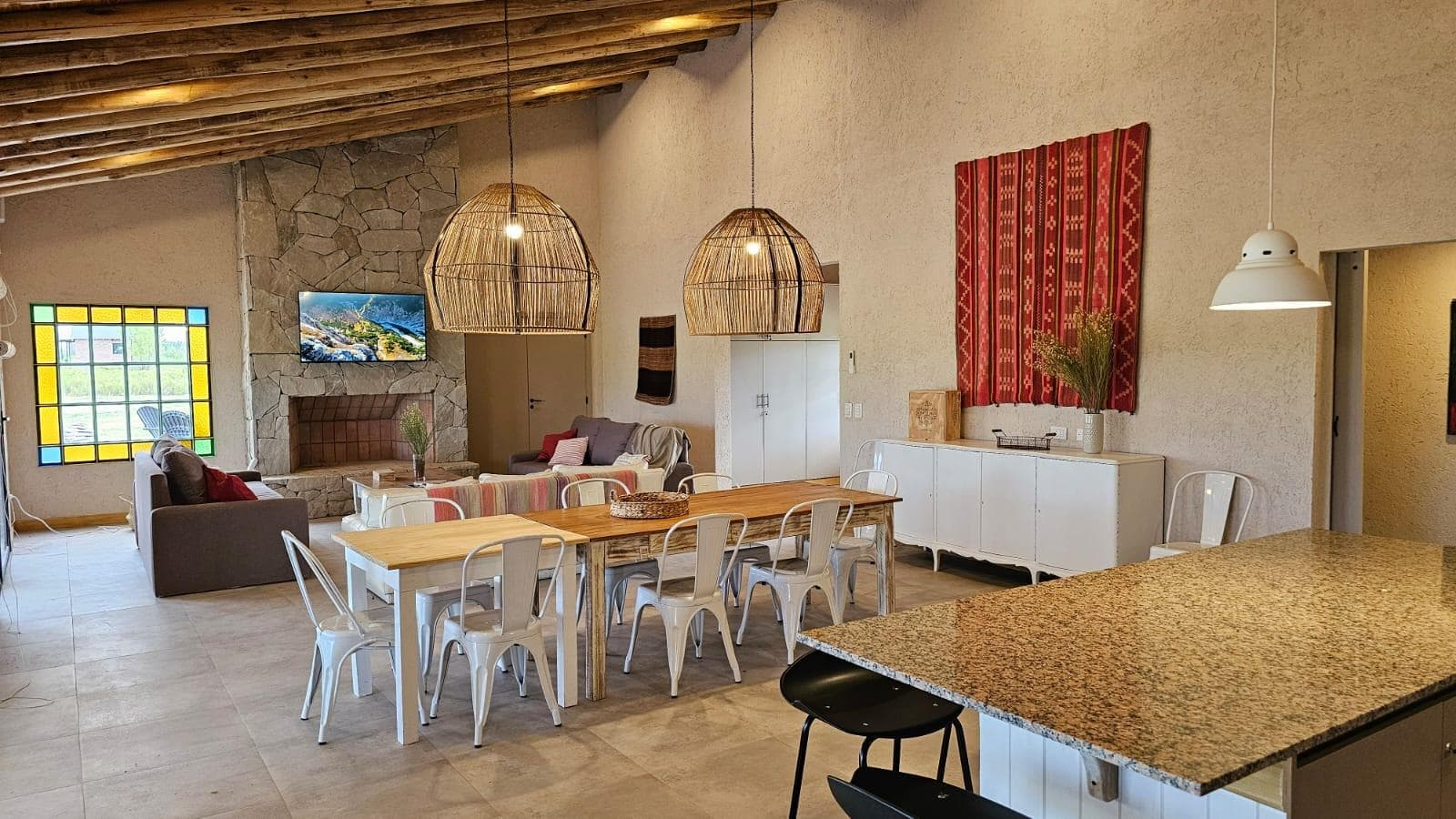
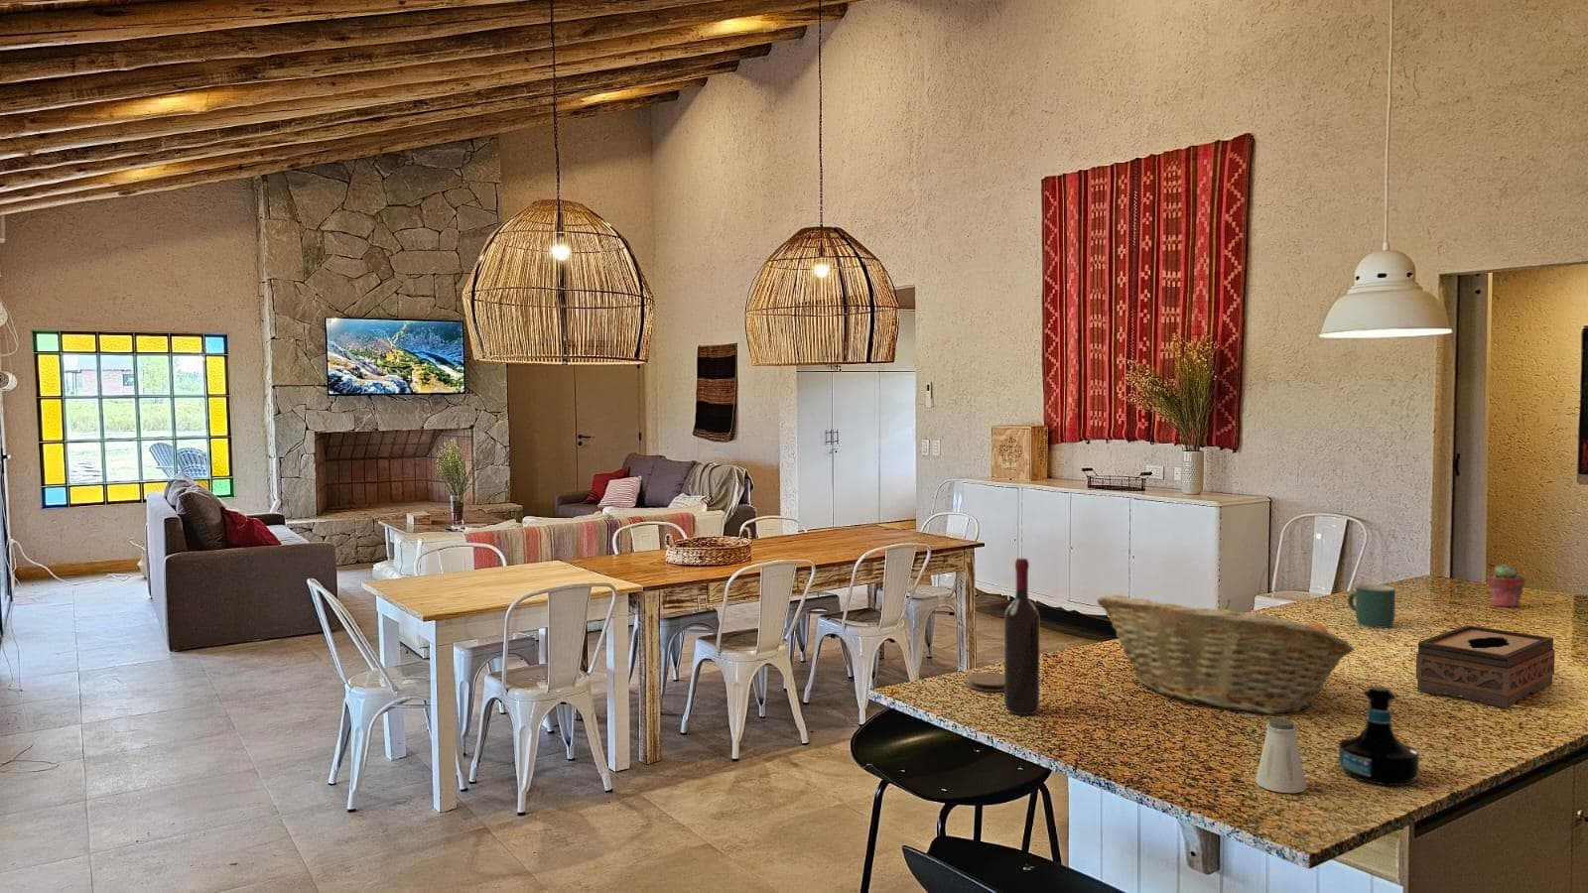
+ coaster [965,672,1004,692]
+ mug [1347,583,1396,629]
+ potted succulent [1485,564,1527,610]
+ tissue box [1416,624,1556,709]
+ saltshaker [1254,717,1308,794]
+ fruit basket [1096,594,1355,715]
+ wine bottle [1003,557,1040,715]
+ tequila bottle [1338,686,1420,787]
